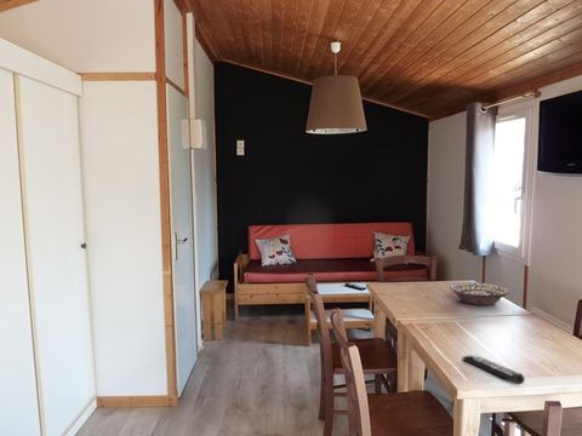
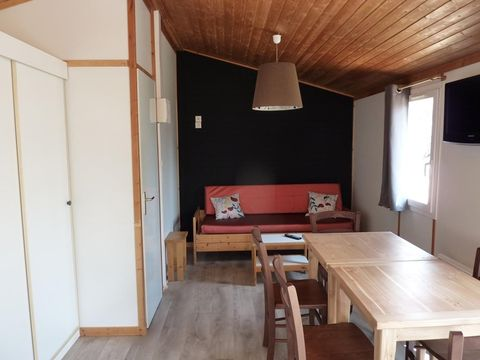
- decorative bowl [449,281,510,306]
- remote control [461,354,526,385]
